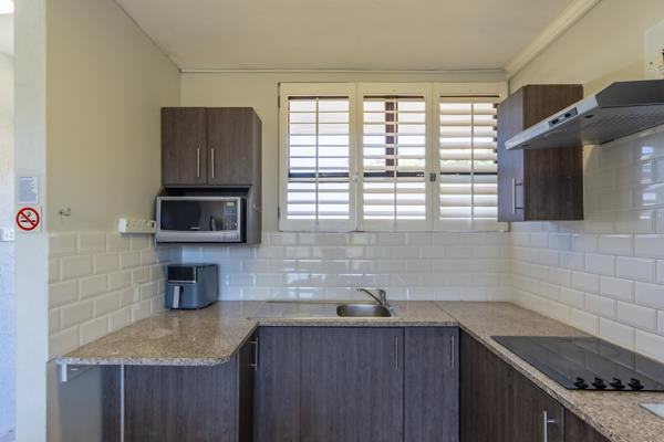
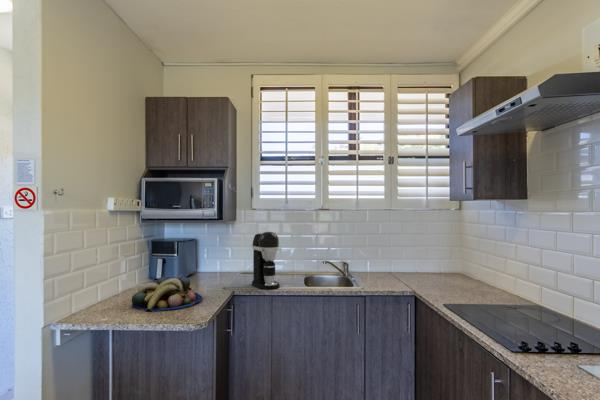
+ fruit bowl [131,274,203,313]
+ coffee maker [251,231,281,291]
